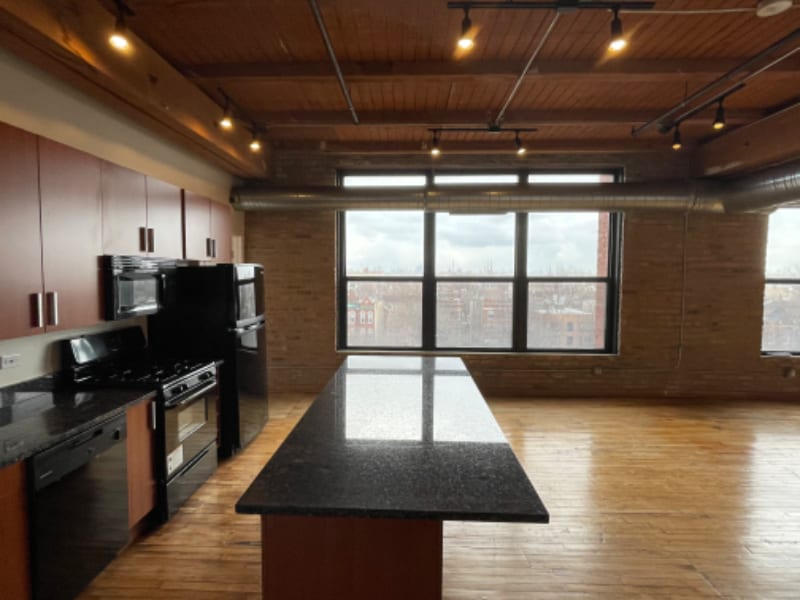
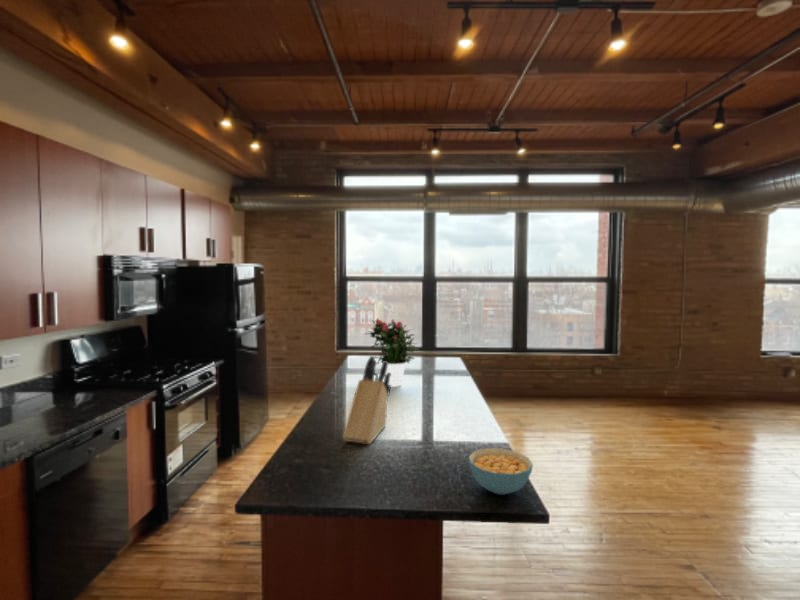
+ knife block [342,355,392,445]
+ potted flower [364,318,420,387]
+ cereal bowl [468,447,534,496]
